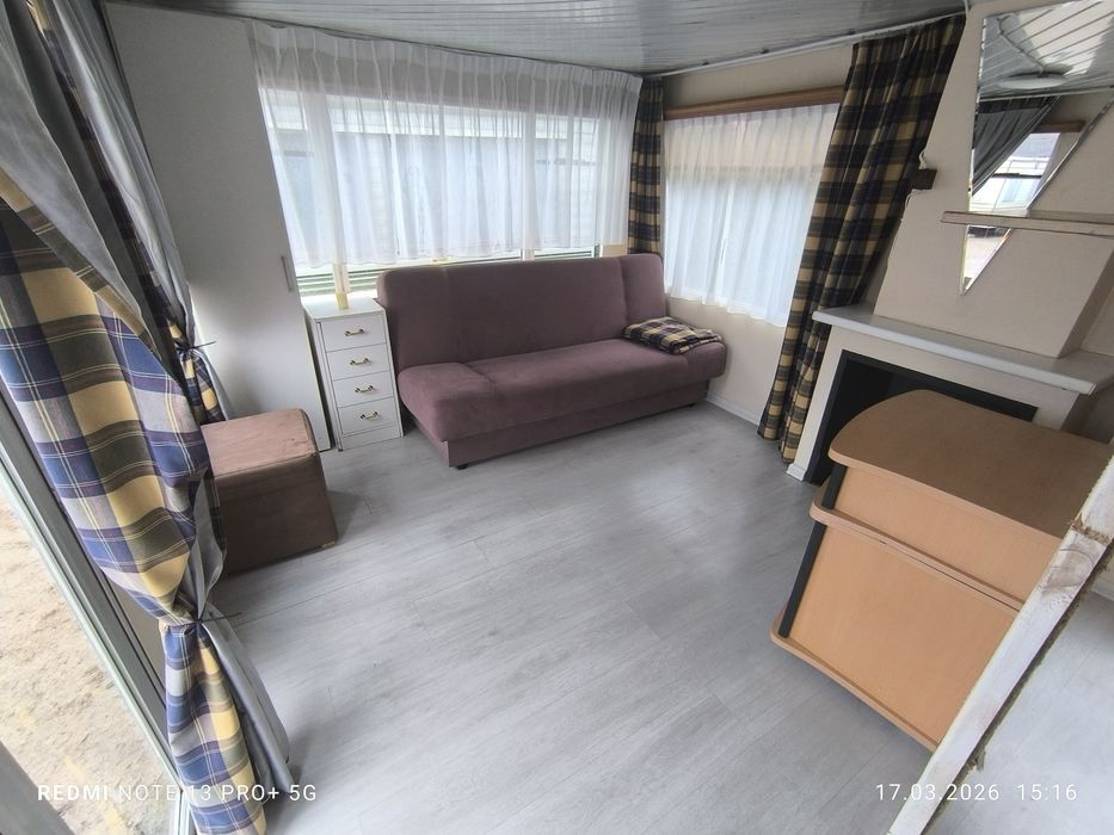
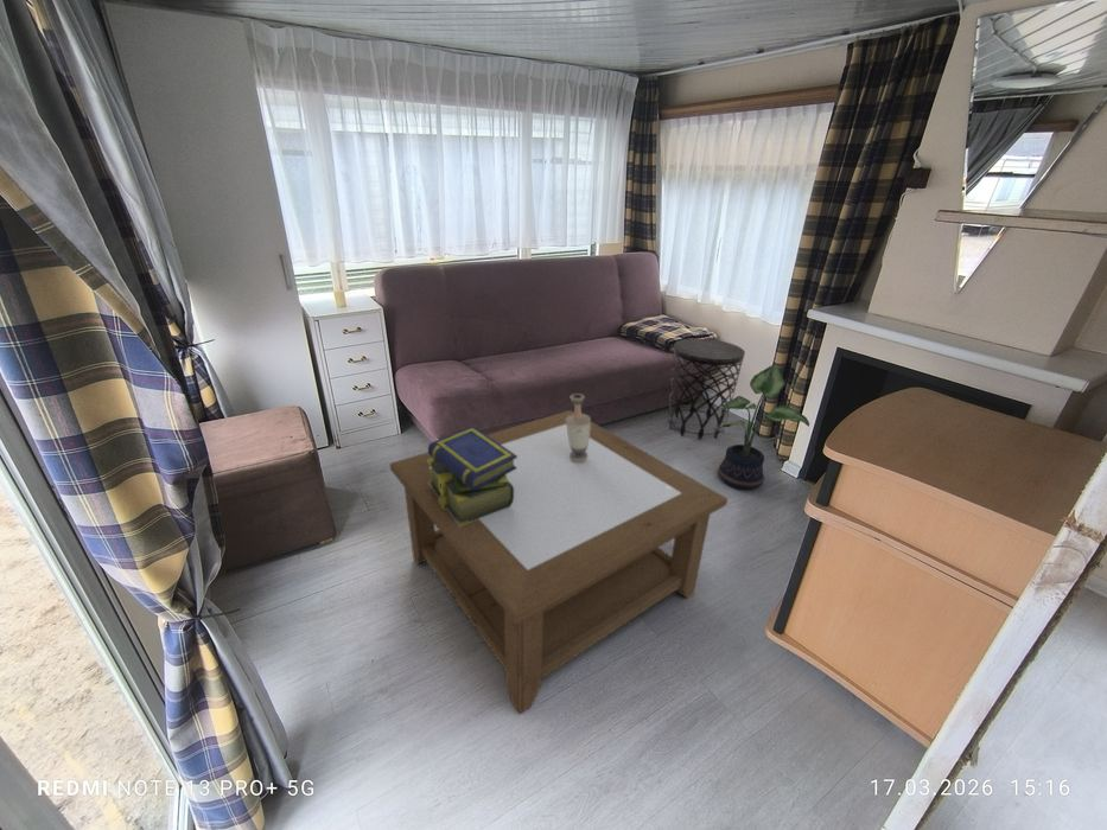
+ stack of books [427,424,517,526]
+ coffee table [388,409,729,715]
+ side table [667,337,746,441]
+ vase [566,392,592,462]
+ potted plant [712,364,810,491]
